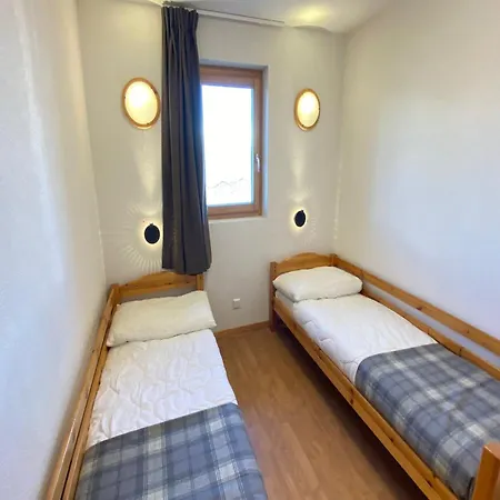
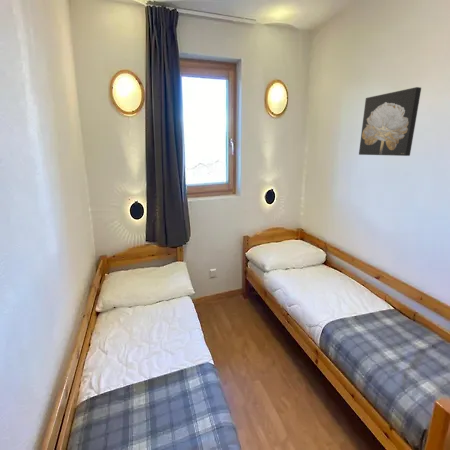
+ wall art [358,86,422,157]
